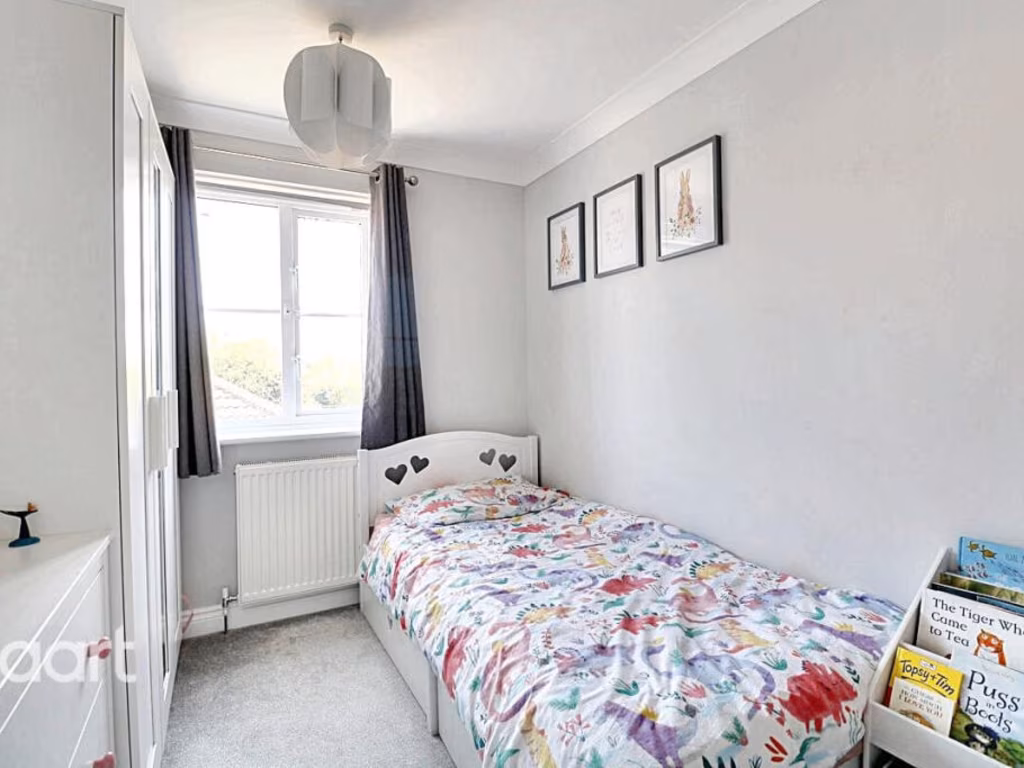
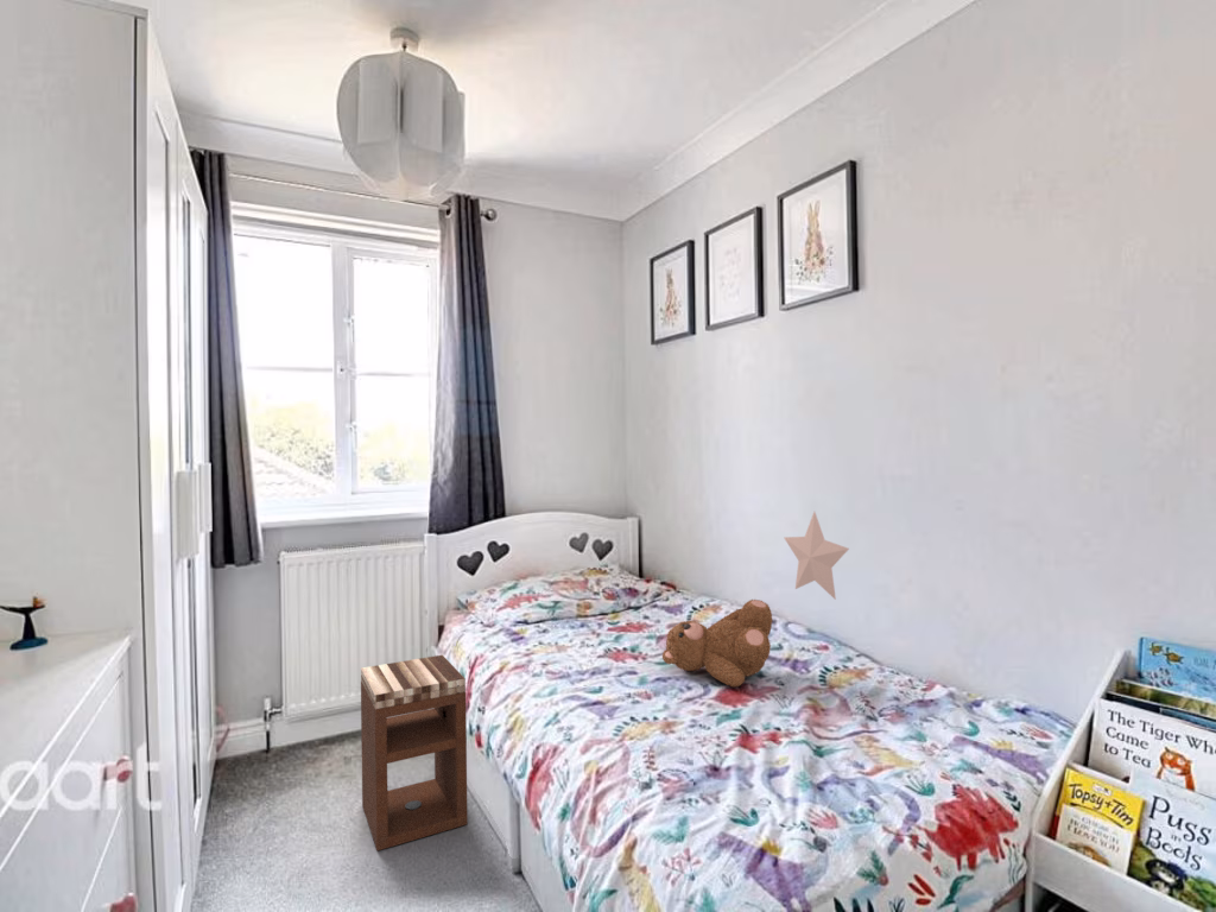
+ nightstand [360,654,469,851]
+ decorative star [783,511,850,601]
+ teddy bear [661,598,774,688]
